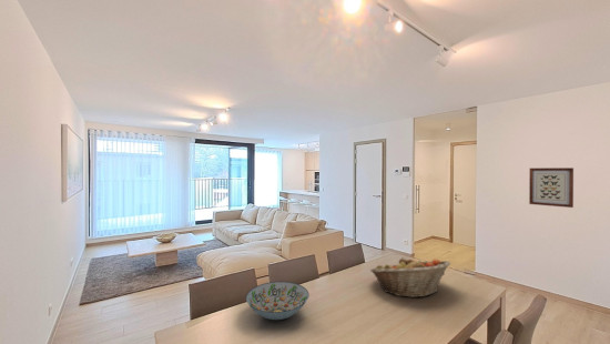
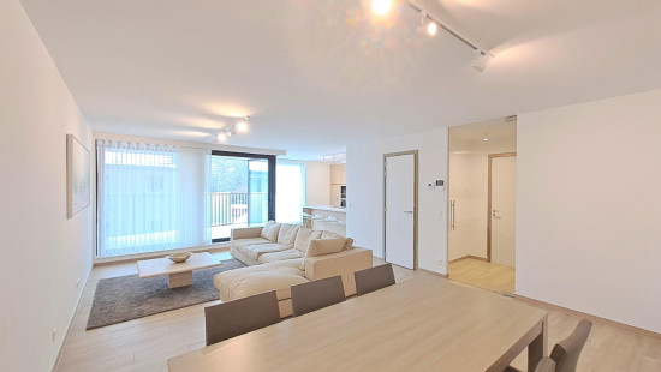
- decorative bowl [245,281,311,321]
- wall art [528,166,575,209]
- fruit basket [369,256,451,299]
